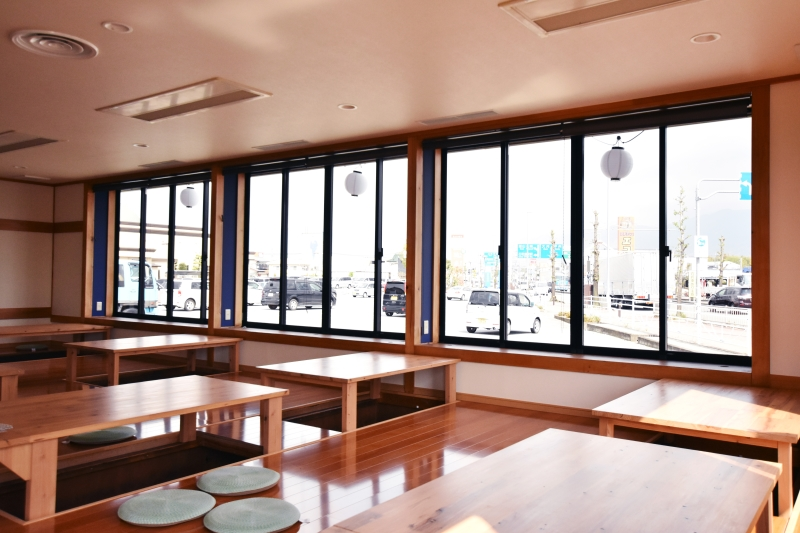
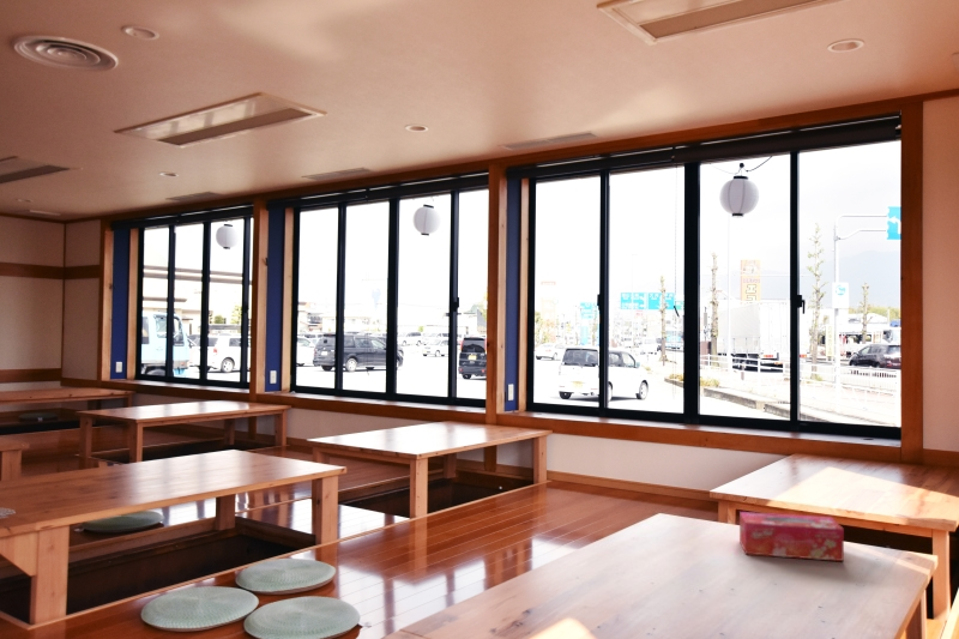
+ tissue box [738,511,845,562]
